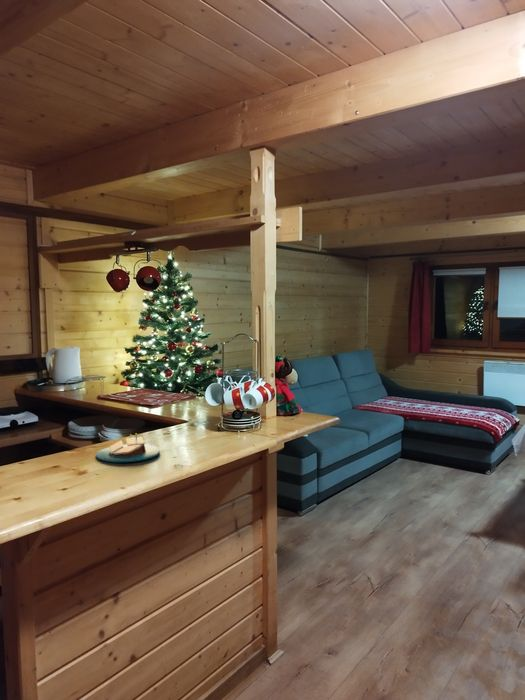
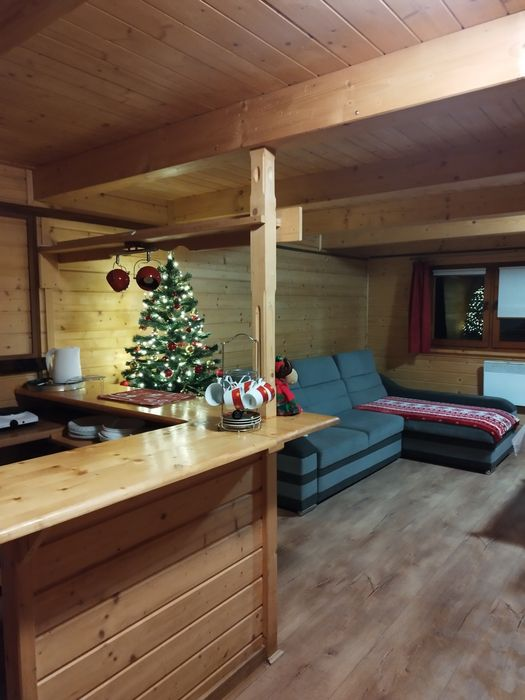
- candle [95,434,161,463]
